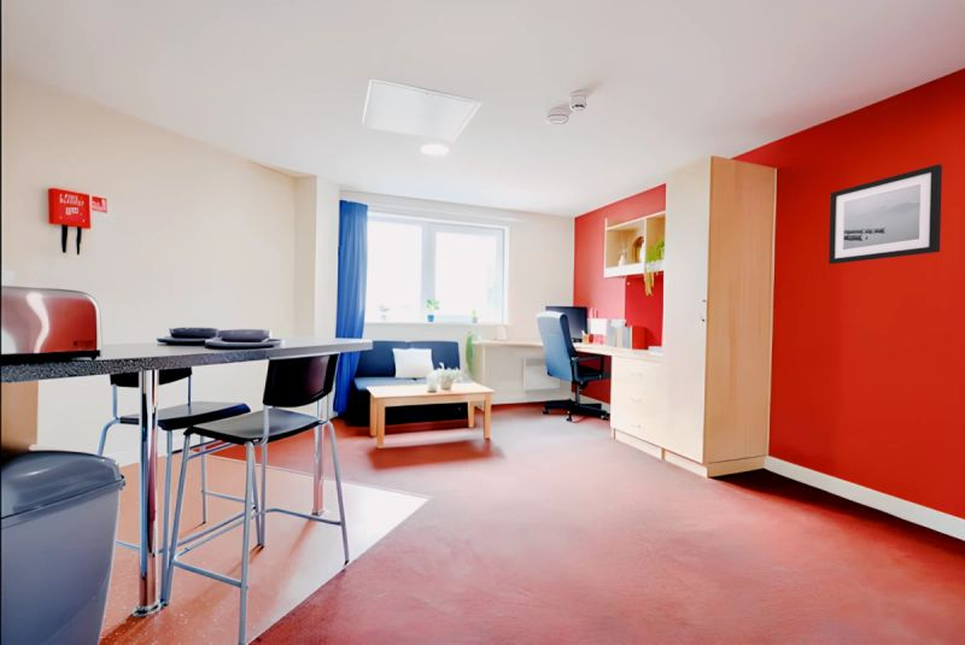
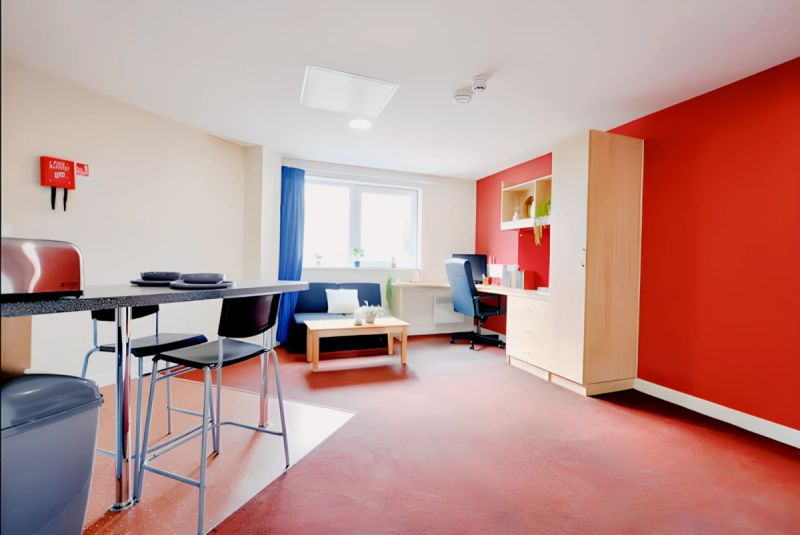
- wall art [827,163,943,265]
